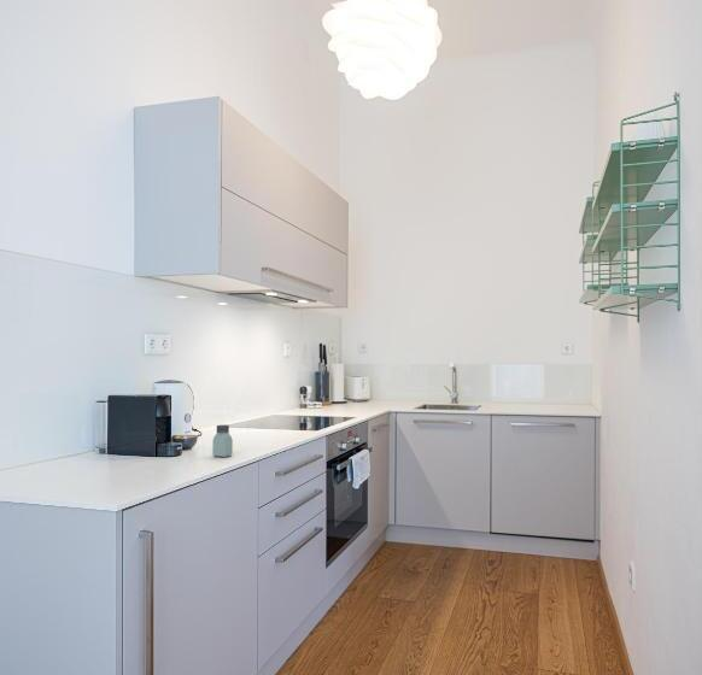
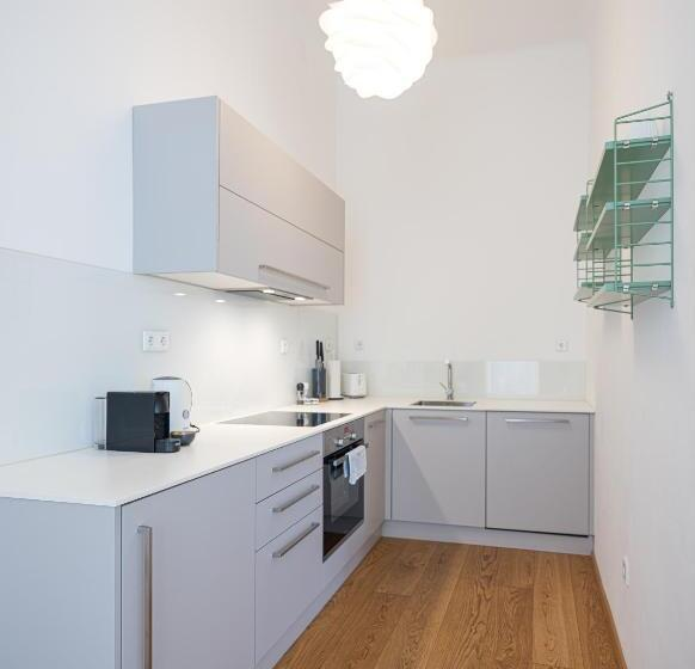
- saltshaker [211,423,234,458]
